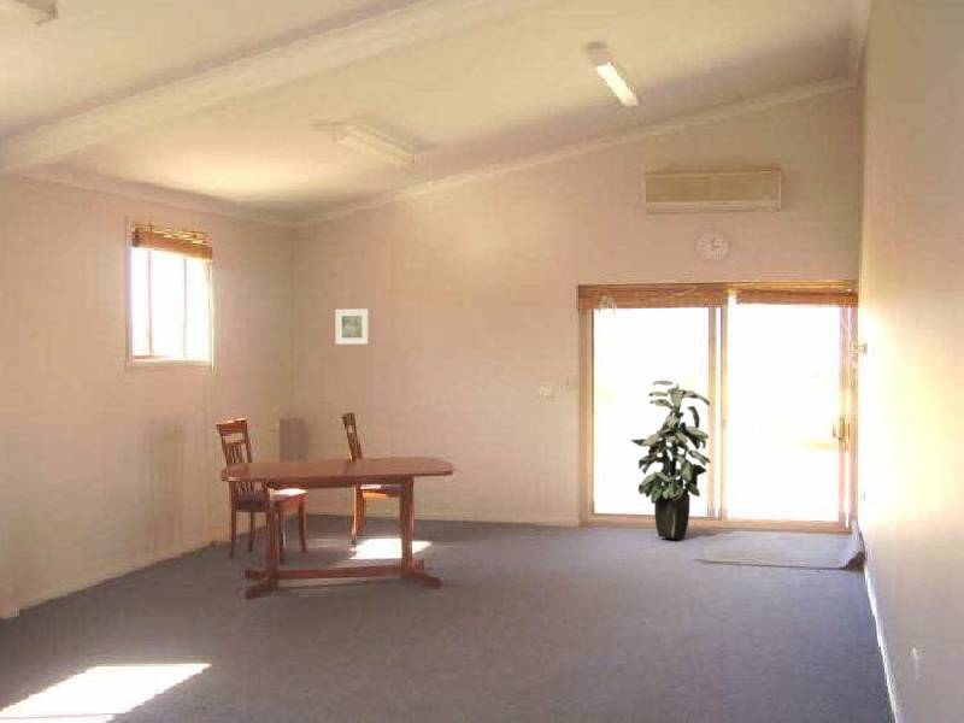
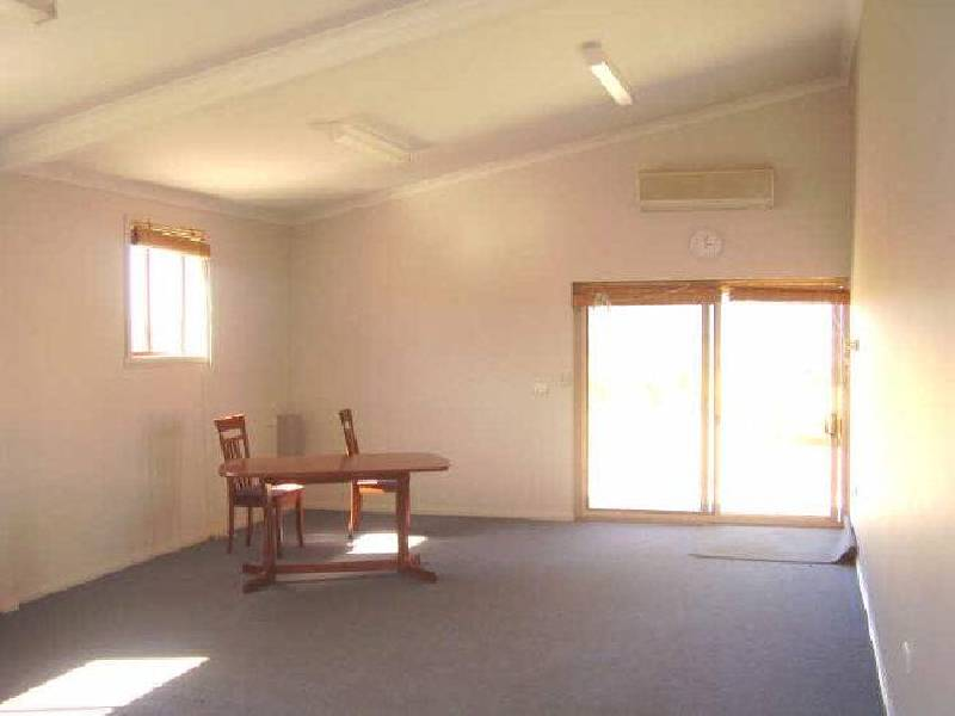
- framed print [335,307,370,346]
- indoor plant [629,380,712,540]
